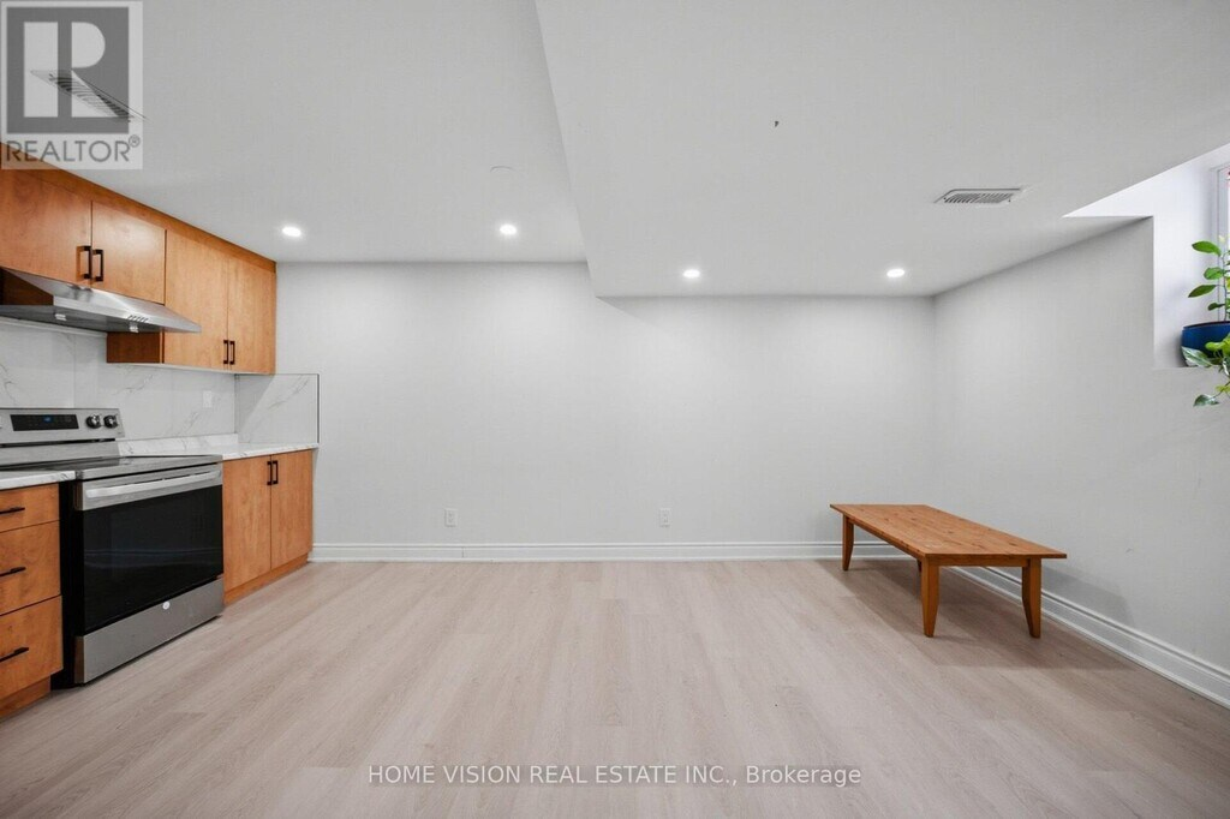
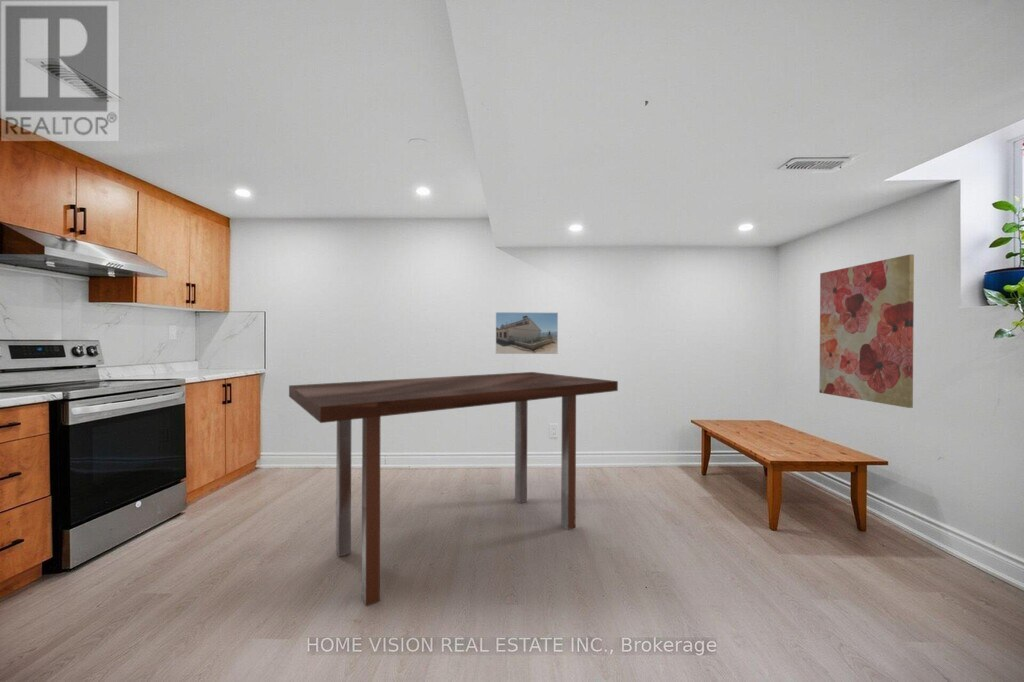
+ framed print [495,311,559,355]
+ dining table [288,371,619,607]
+ wall art [818,253,915,409]
